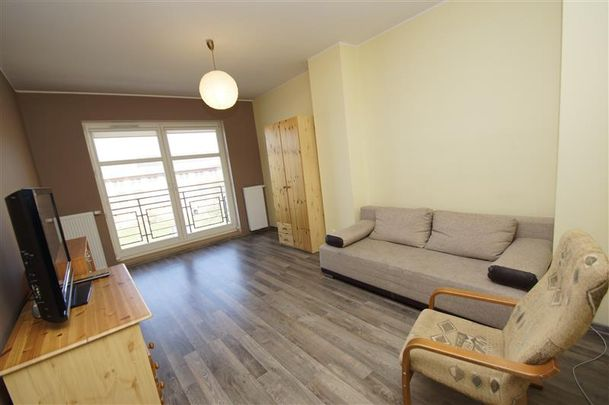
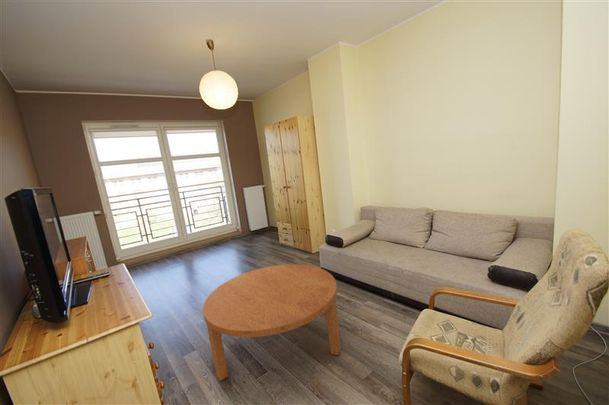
+ coffee table [202,263,342,382]
